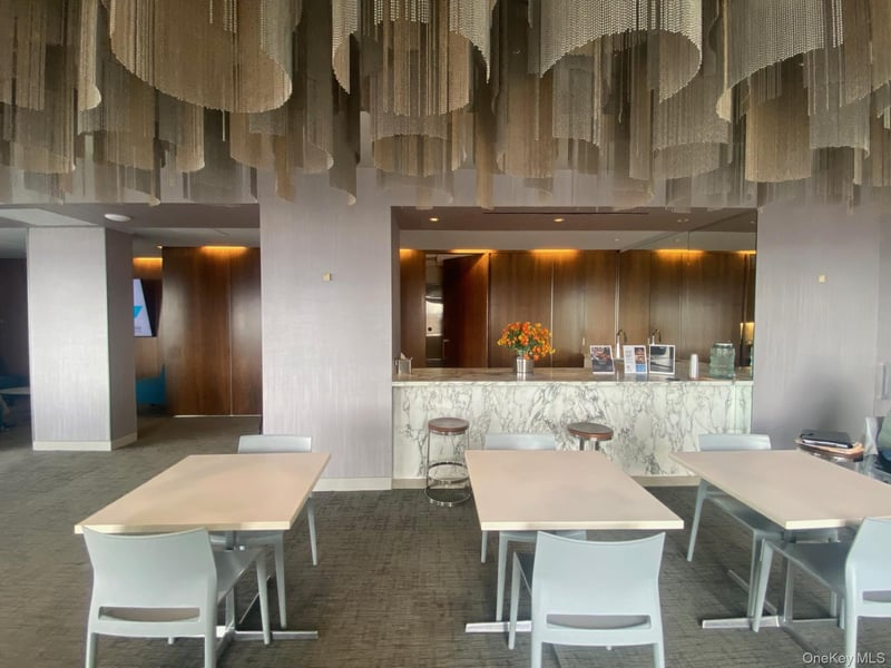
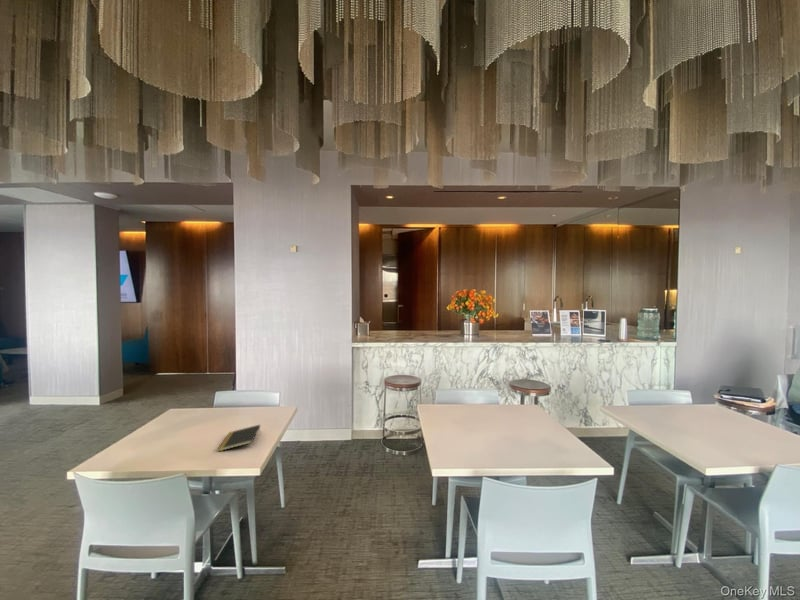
+ notepad [217,424,261,452]
